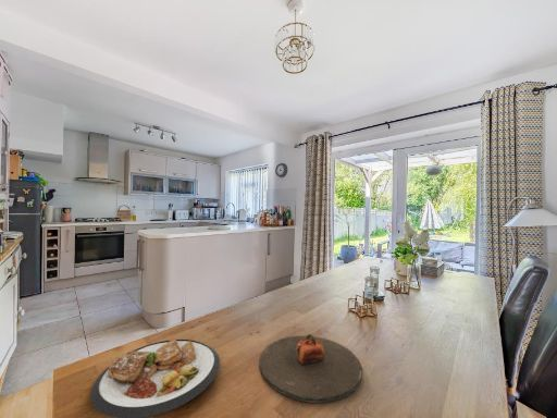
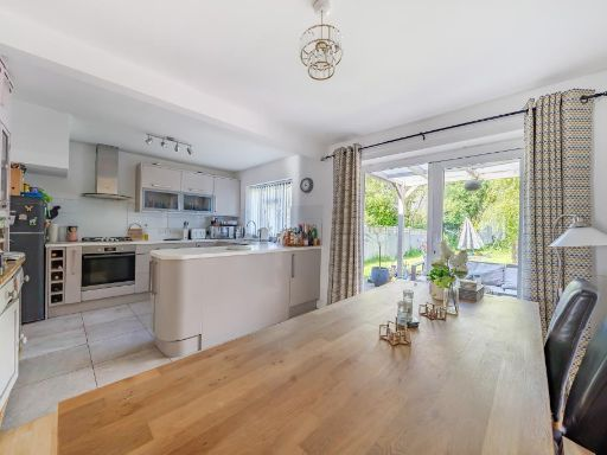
- plate [89,337,221,418]
- plate [259,333,363,404]
